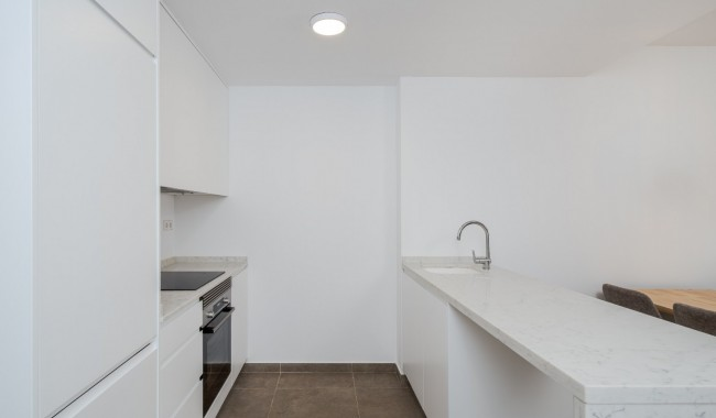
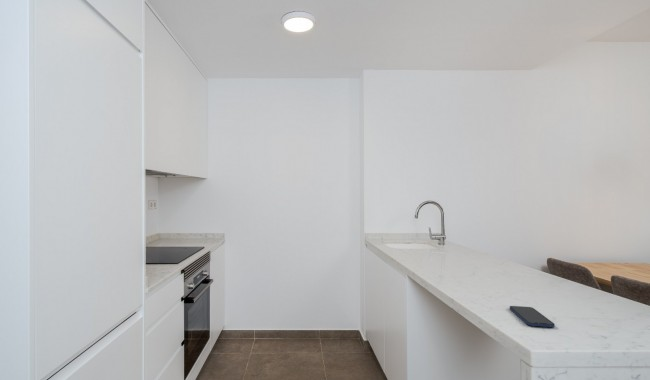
+ smartphone [509,305,556,328]
